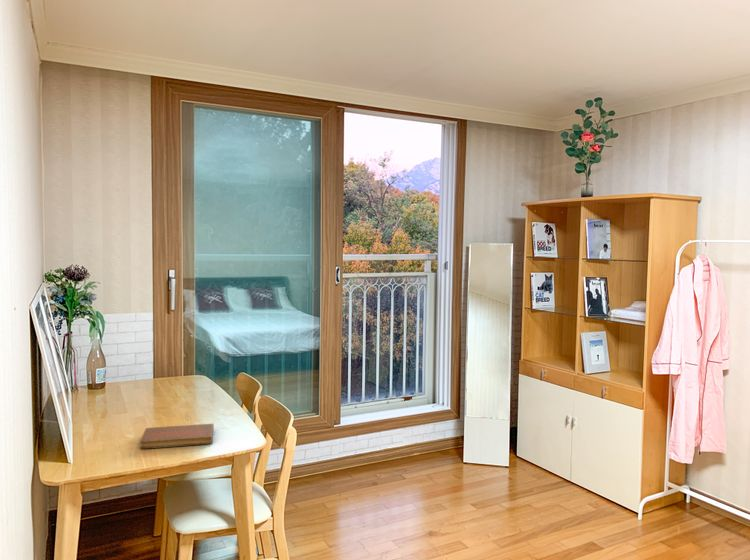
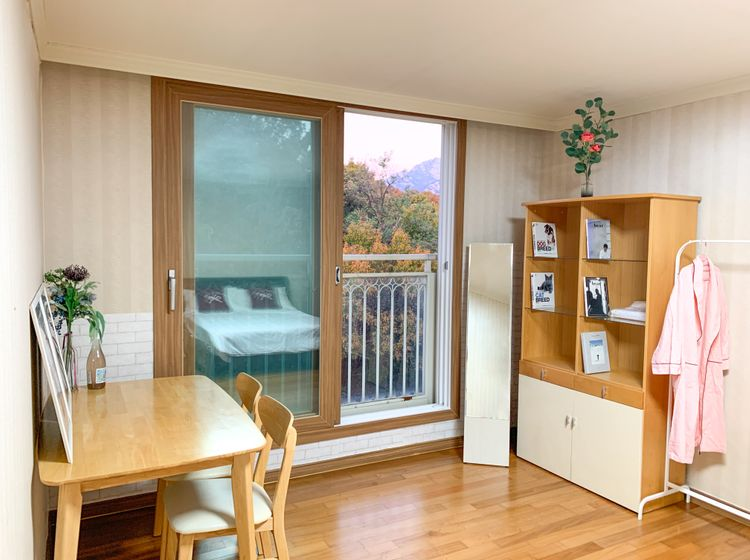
- notebook [139,423,215,450]
